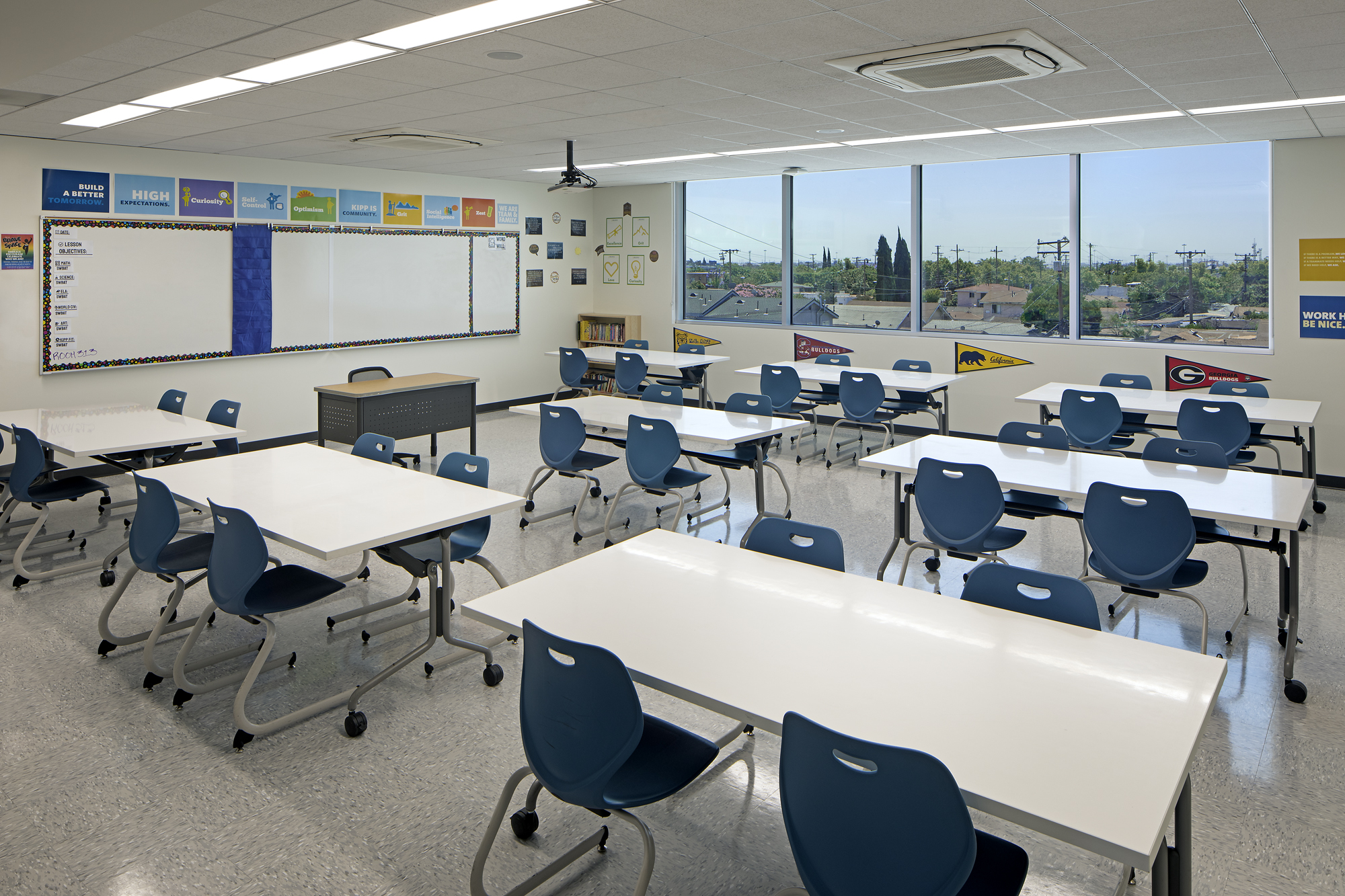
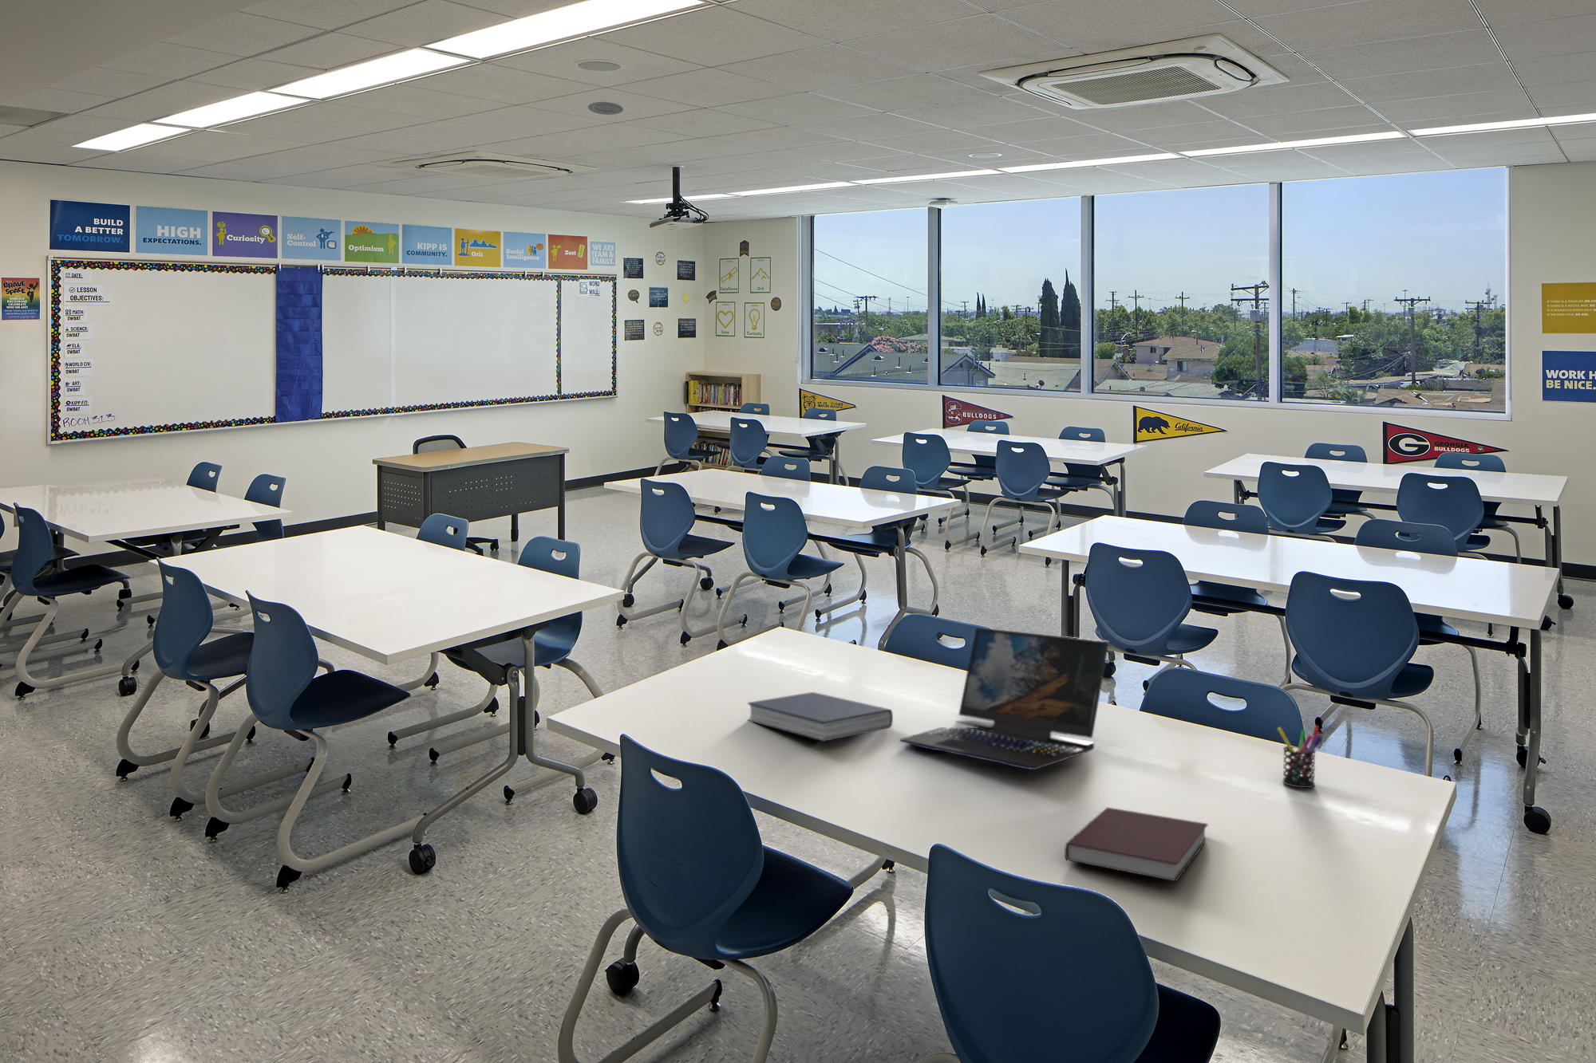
+ notebook [1063,807,1209,883]
+ recessed light [587,101,624,115]
+ book [746,692,894,743]
+ pen holder [1277,725,1323,789]
+ laptop [898,626,1109,771]
